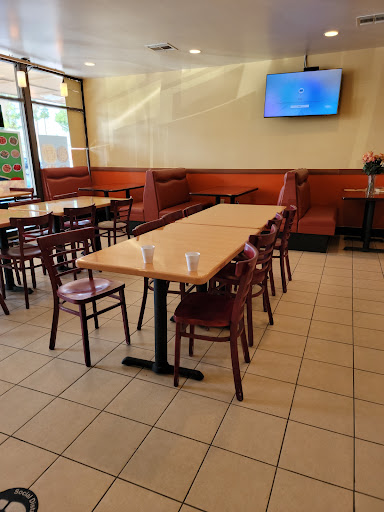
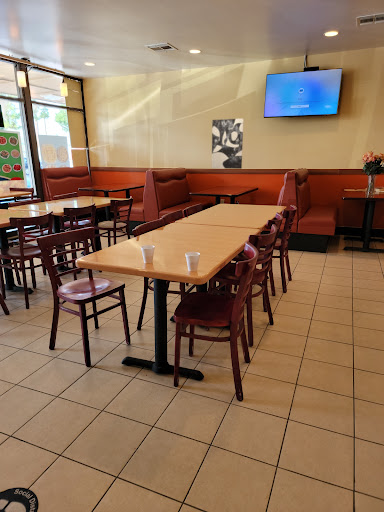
+ wall art [211,118,244,170]
